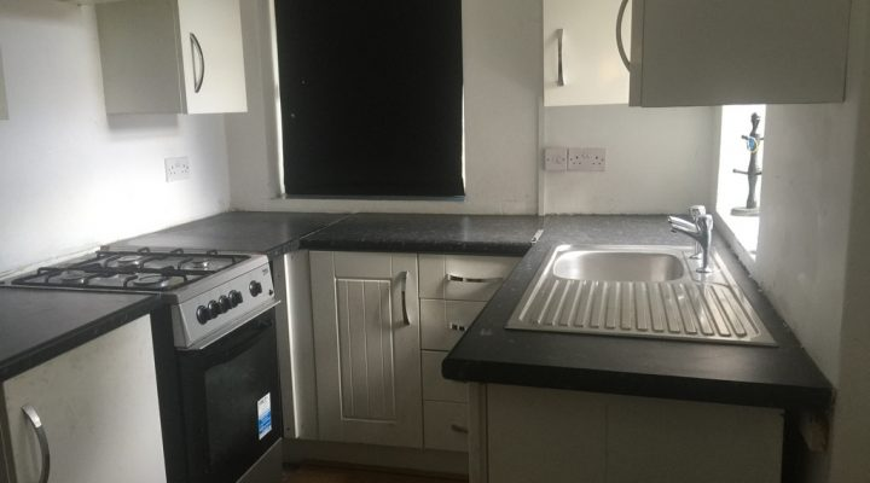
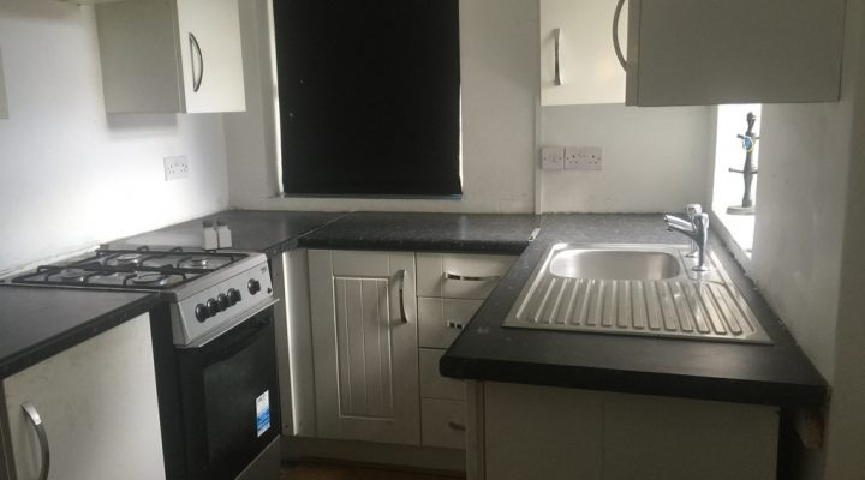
+ salt and pepper shaker [199,217,233,251]
